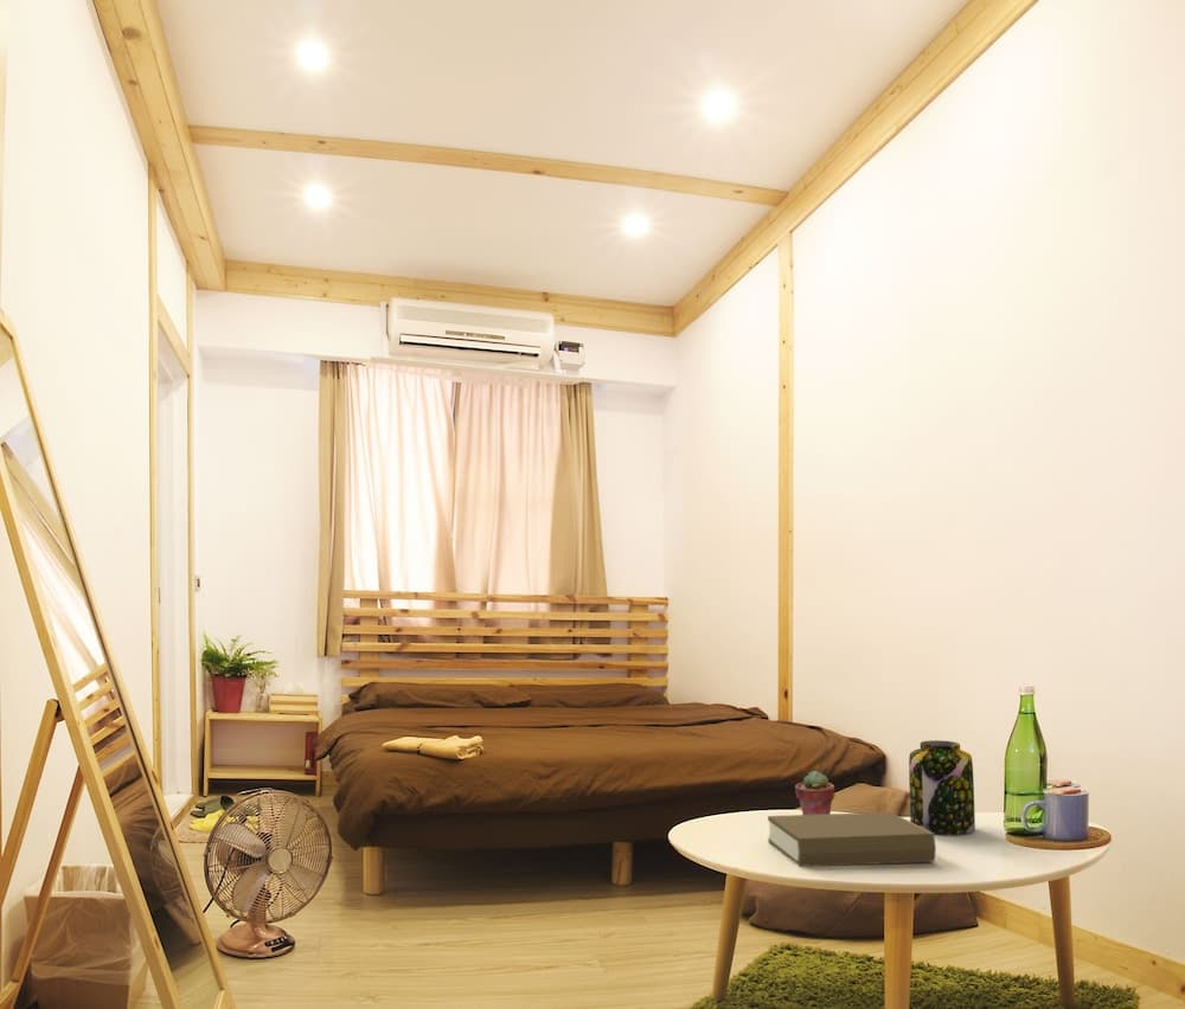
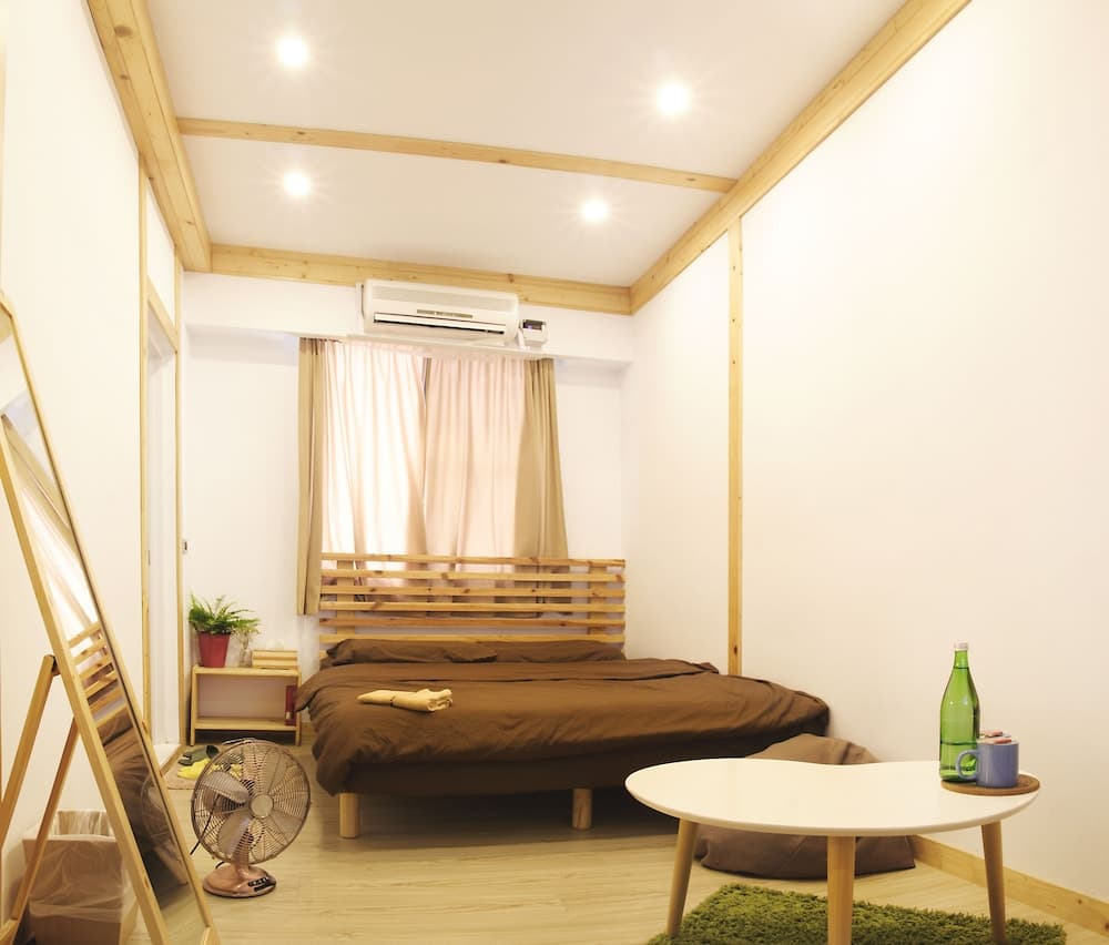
- potted succulent [794,770,835,815]
- jar [908,739,976,836]
- book [767,811,937,868]
